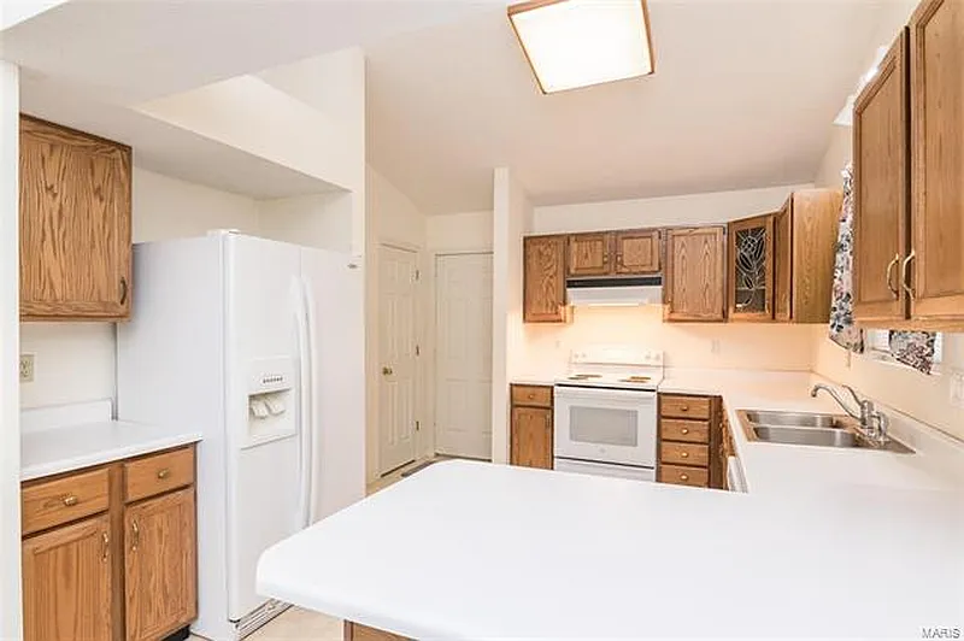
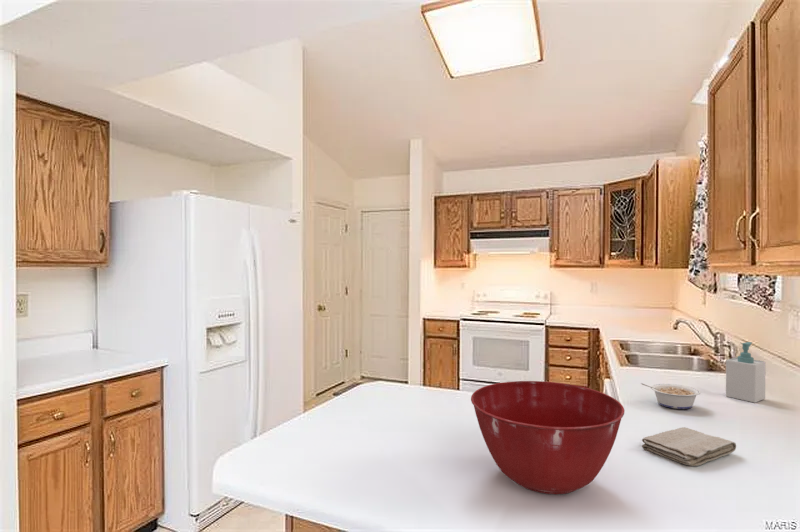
+ washcloth [641,426,737,467]
+ soap bottle [725,341,766,404]
+ legume [640,382,701,410]
+ mixing bowl [470,380,625,495]
